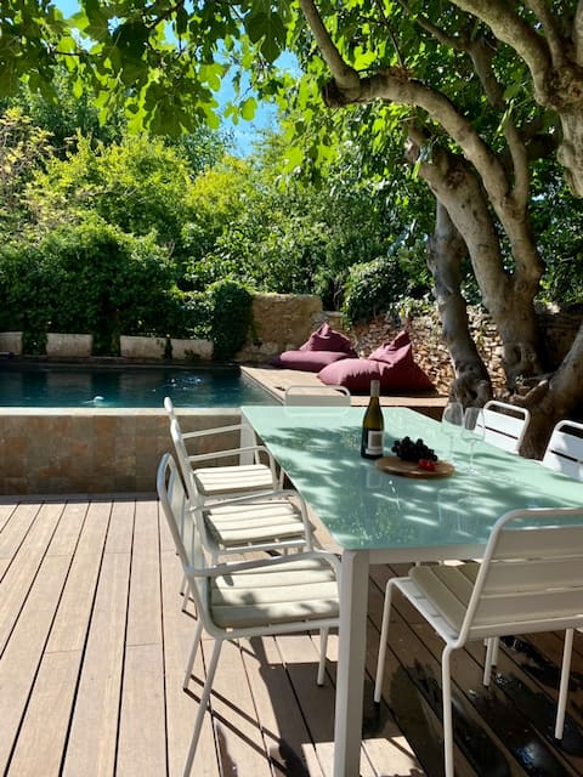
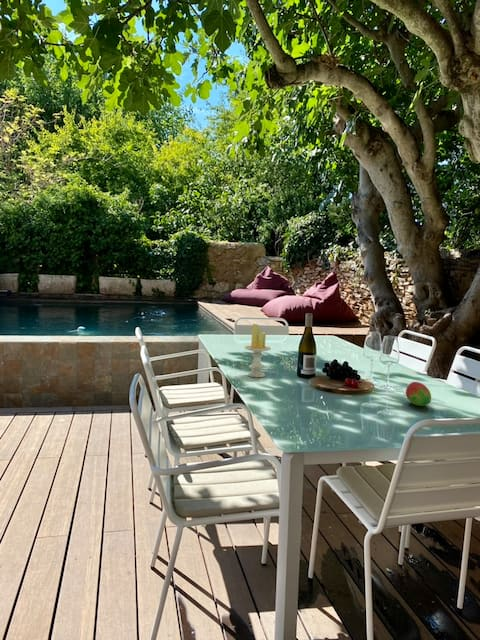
+ fruit [405,381,432,407]
+ candle [244,323,272,378]
